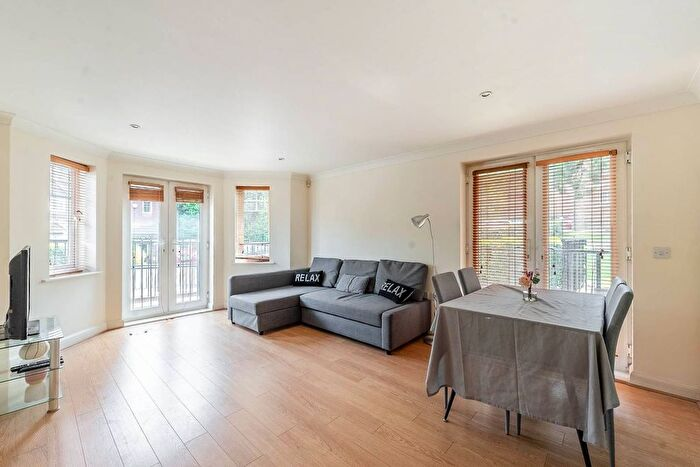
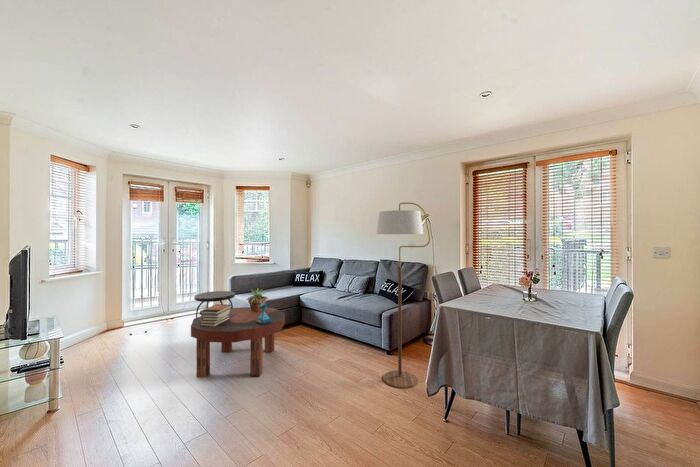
+ potted plant [245,288,269,311]
+ gift bag [255,301,271,324]
+ coffee table [190,306,286,378]
+ side table [193,290,236,318]
+ floor lamp [376,202,431,389]
+ book stack [198,303,232,327]
